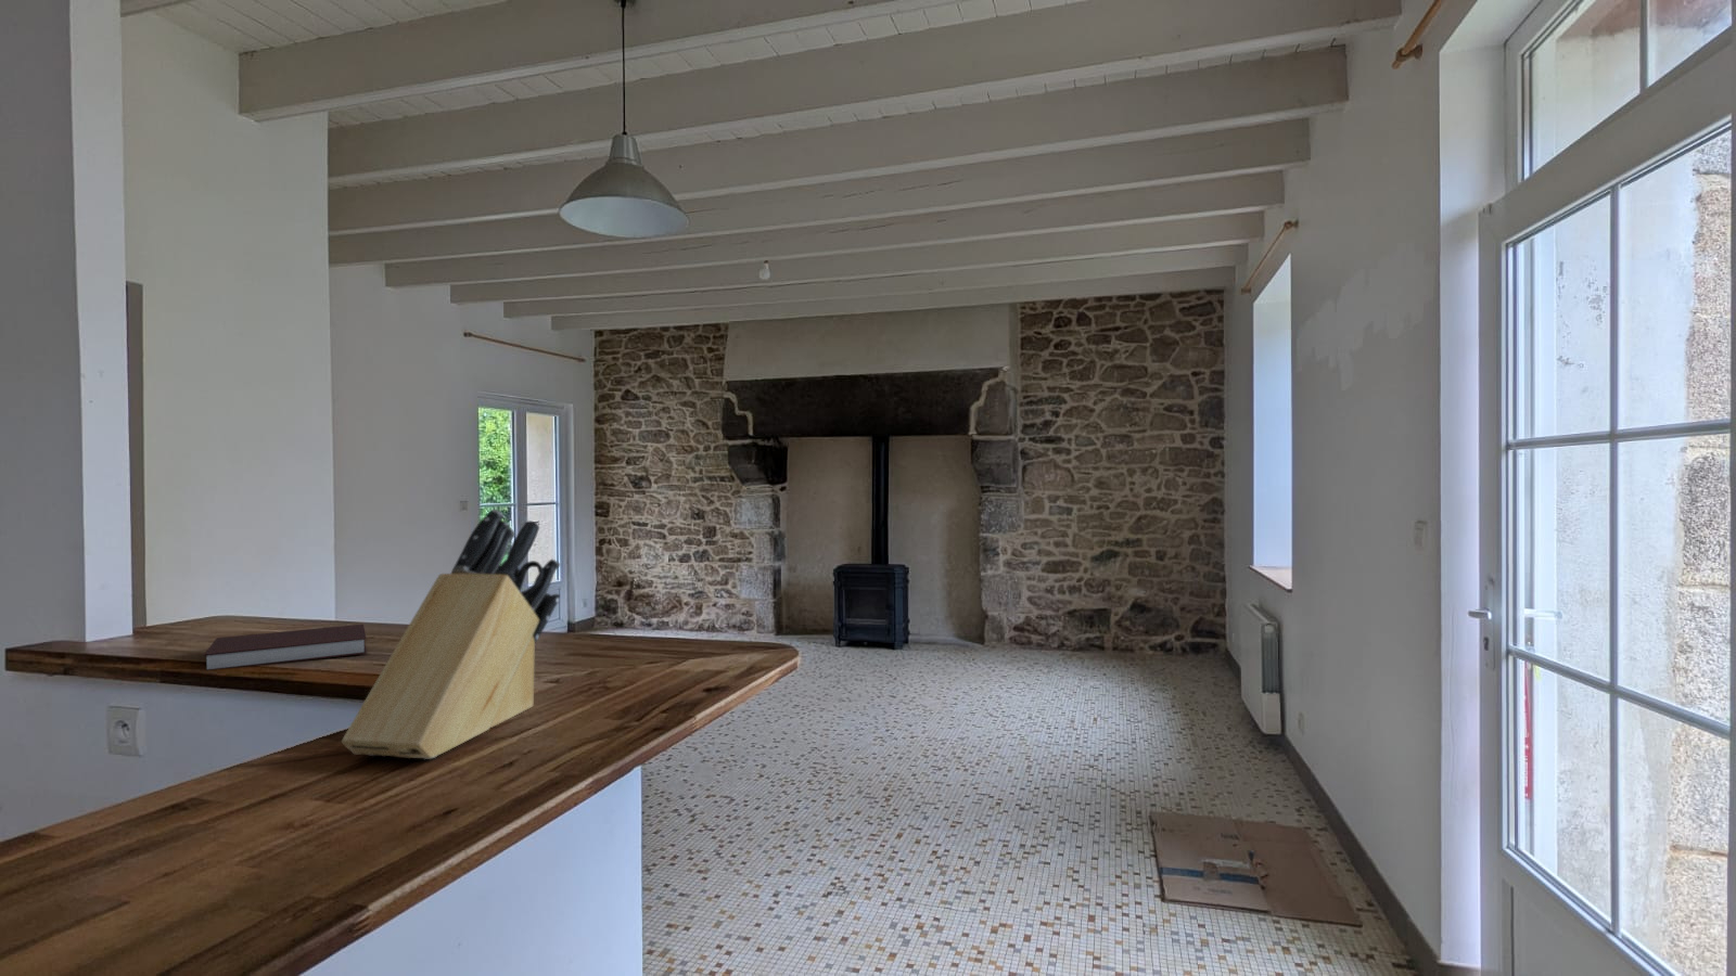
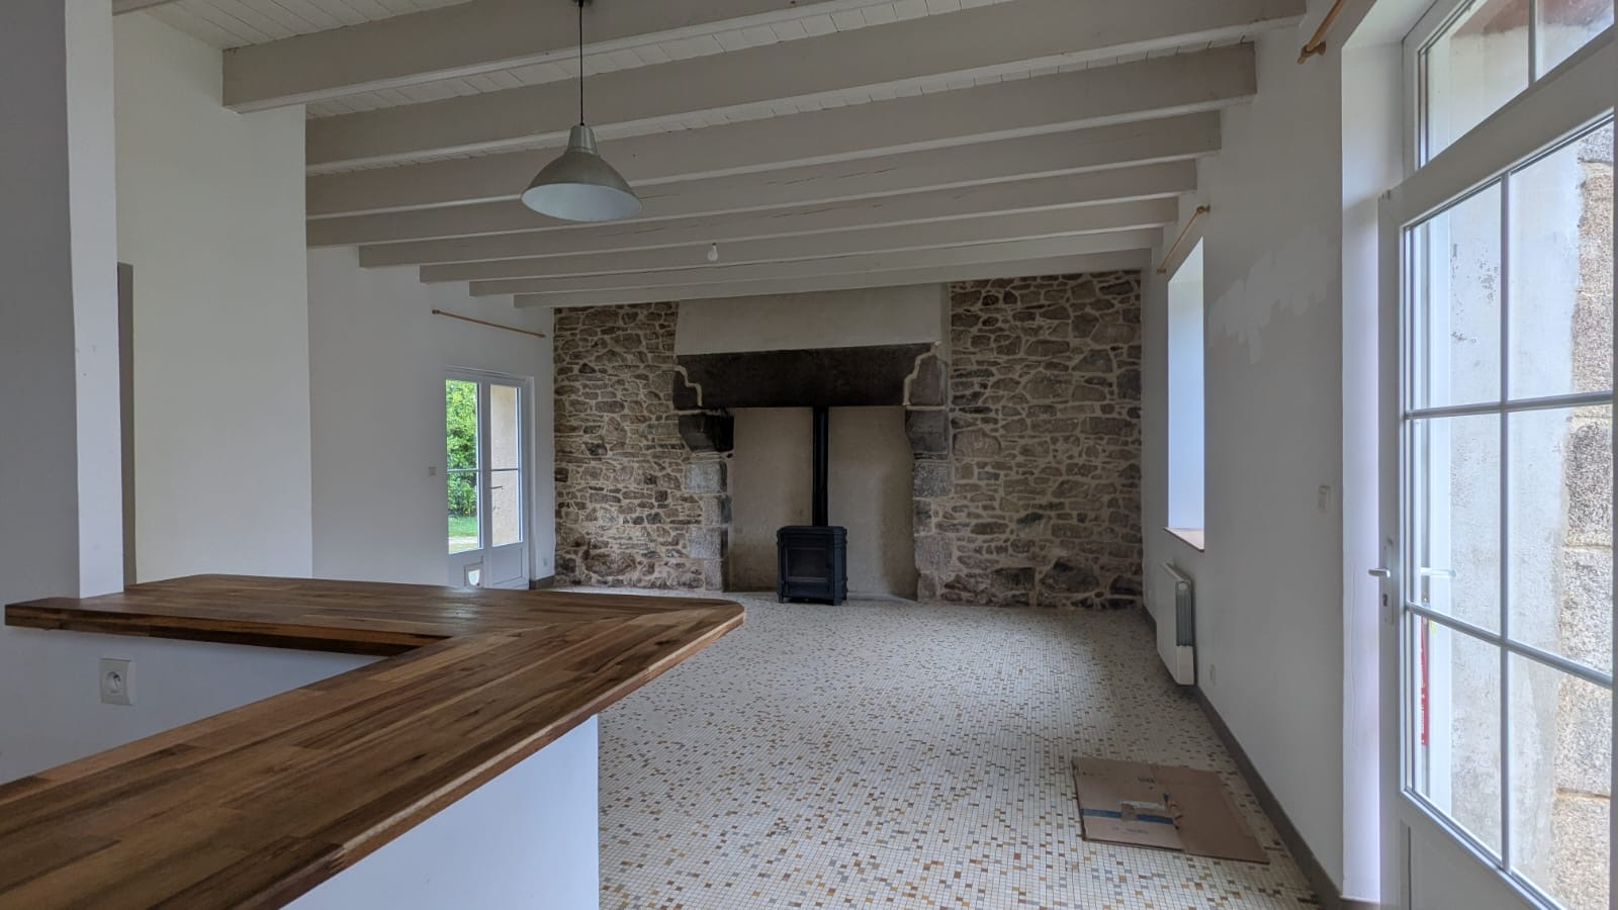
- knife block [341,509,560,760]
- notebook [203,623,367,670]
